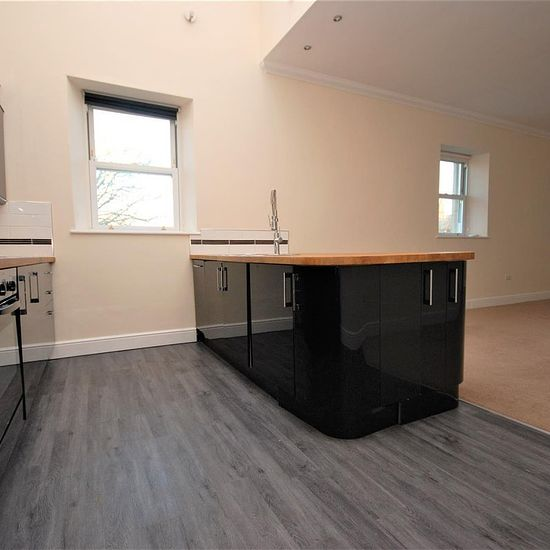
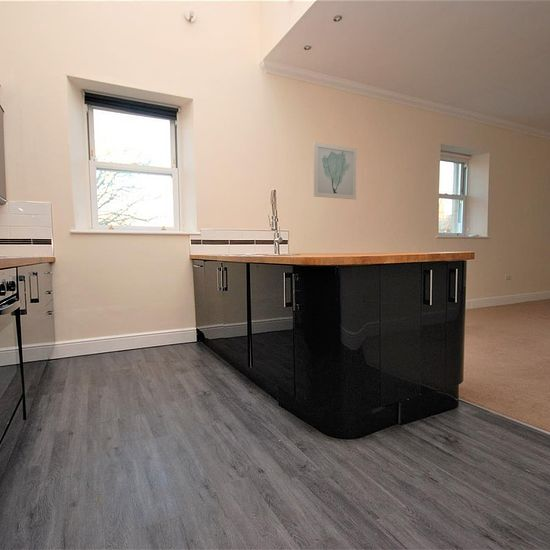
+ wall art [313,141,358,201]
